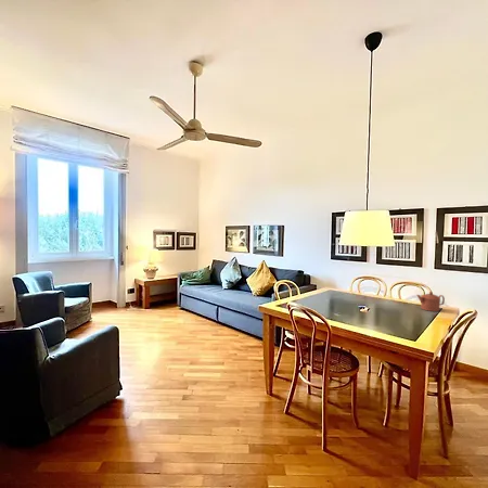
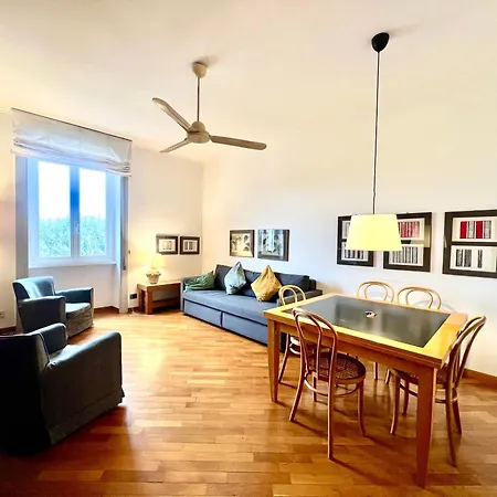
- teapot [416,291,446,312]
